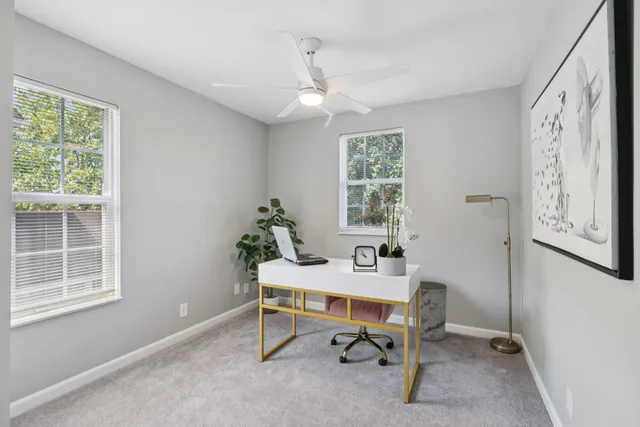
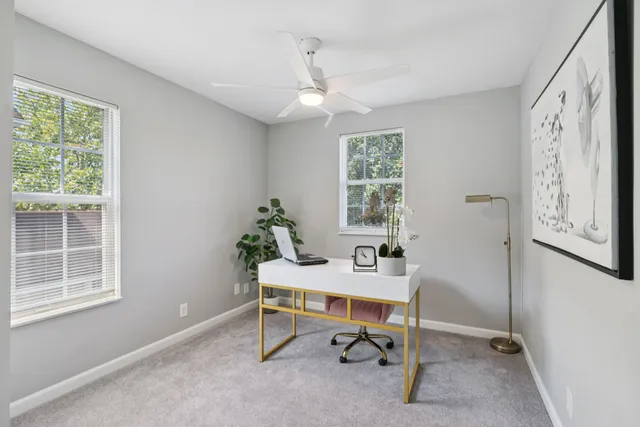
- trash can [411,280,448,342]
